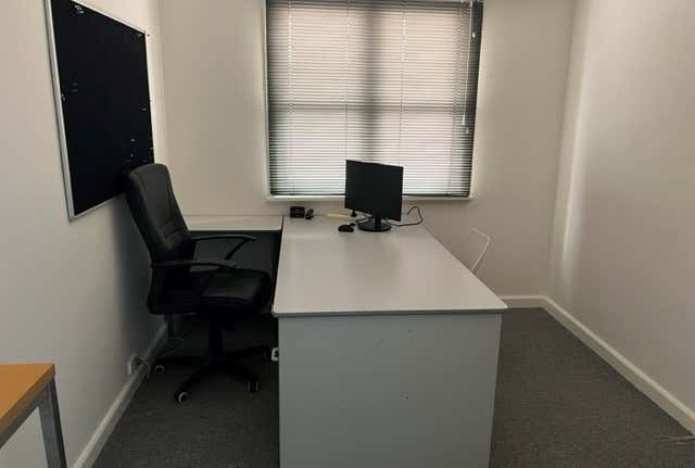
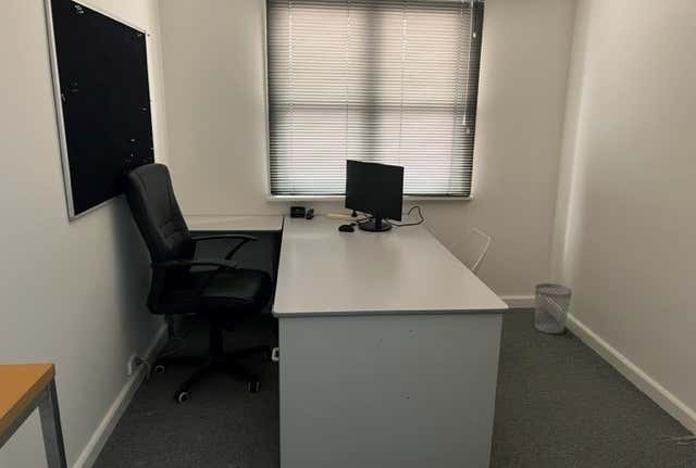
+ wastebasket [534,282,573,334]
